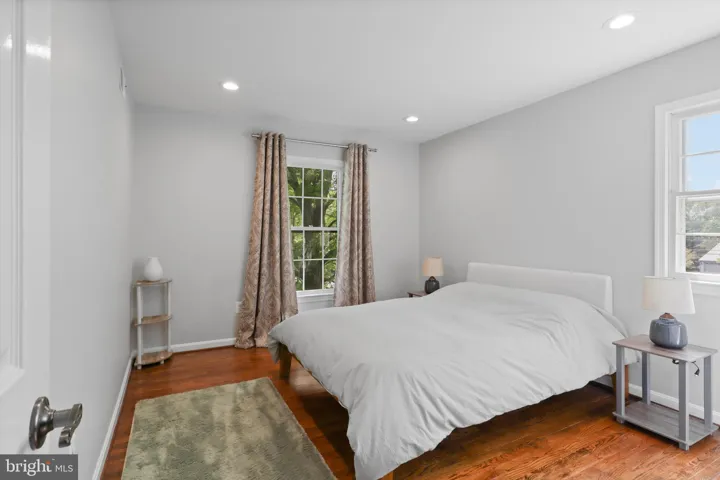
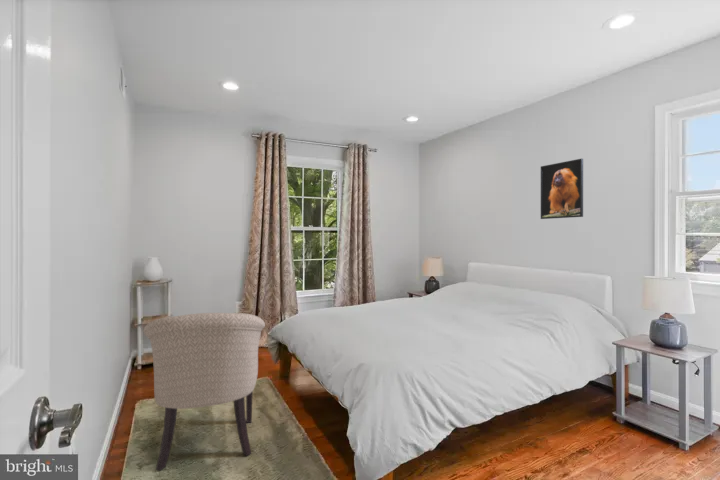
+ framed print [540,158,584,220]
+ chair [143,312,266,472]
